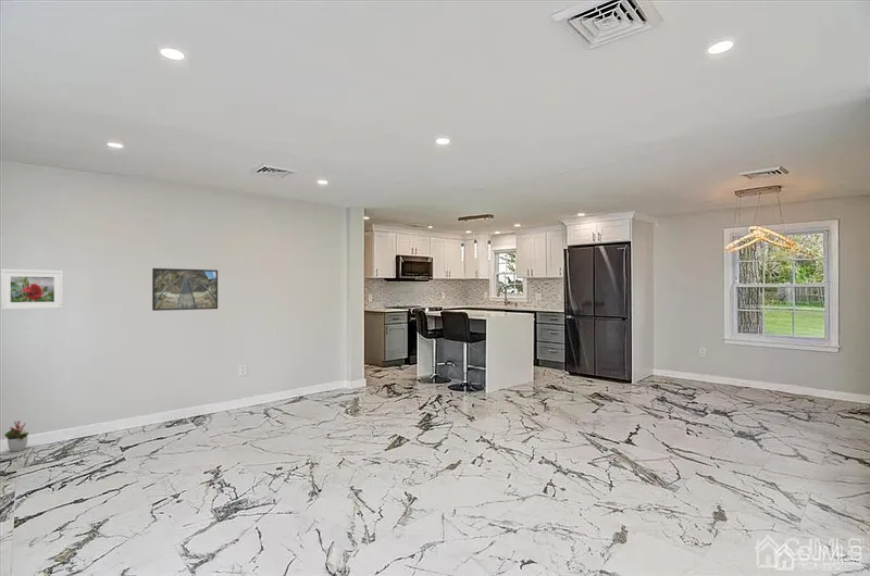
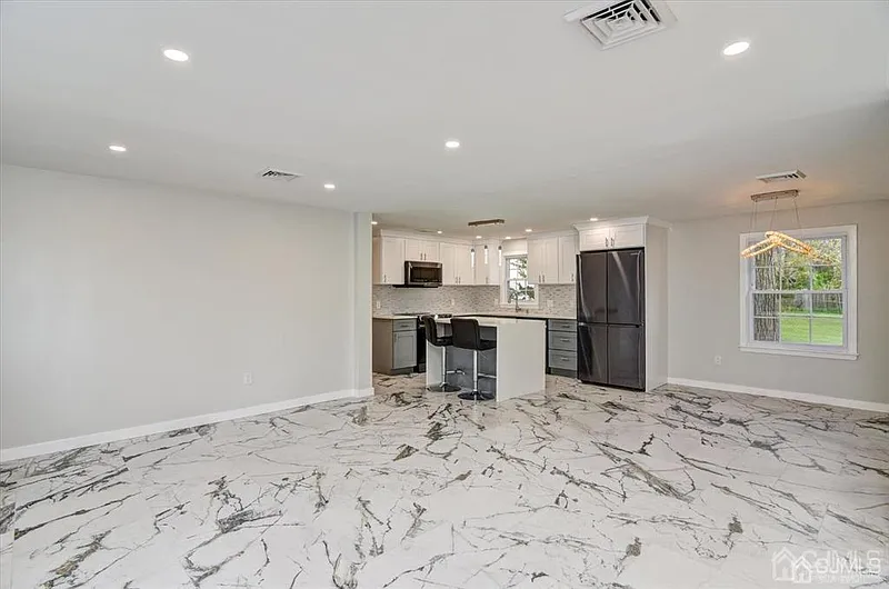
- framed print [0,268,64,311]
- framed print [151,267,219,312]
- decorative plant [3,420,29,453]
